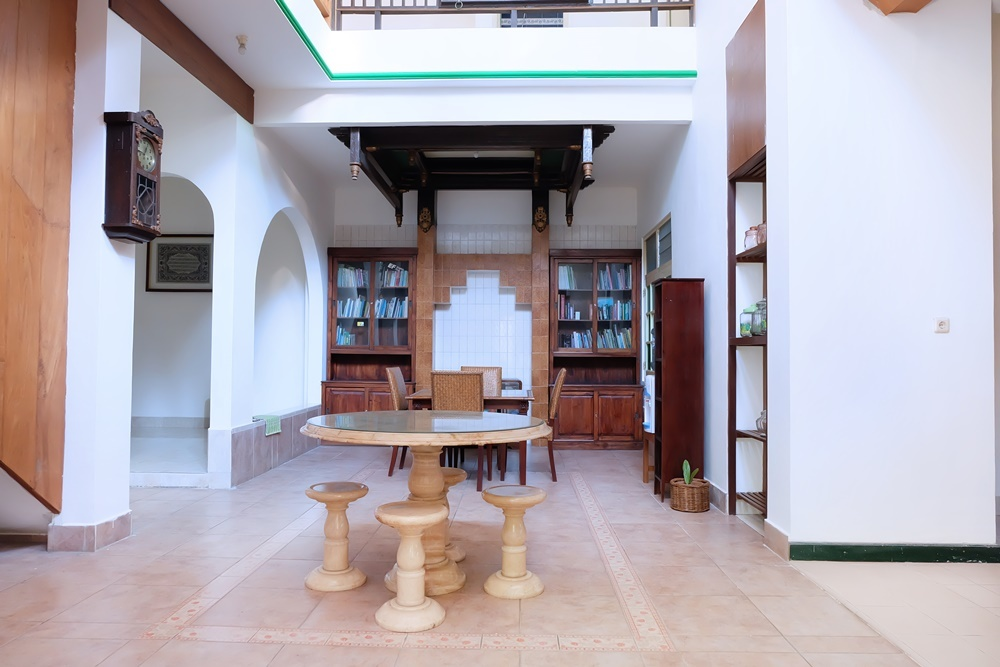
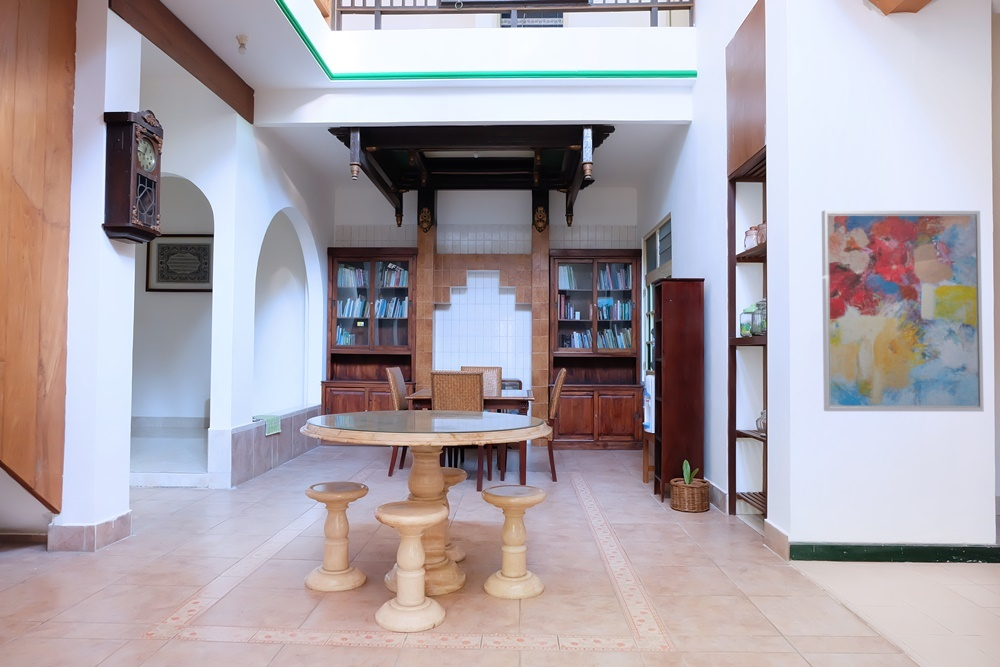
+ wall art [821,209,985,413]
